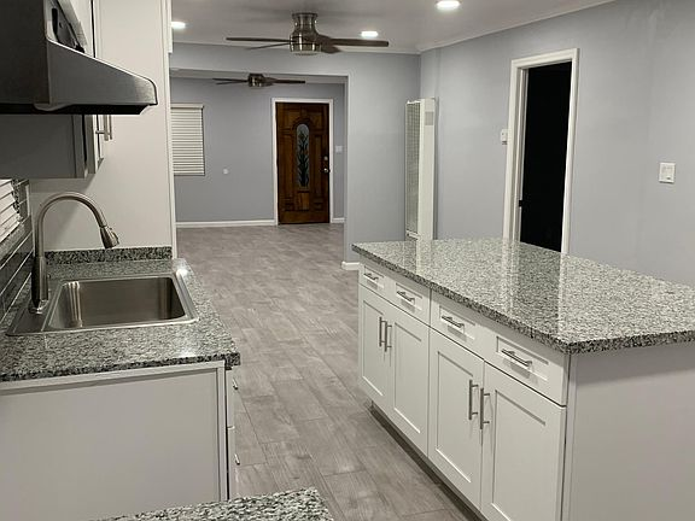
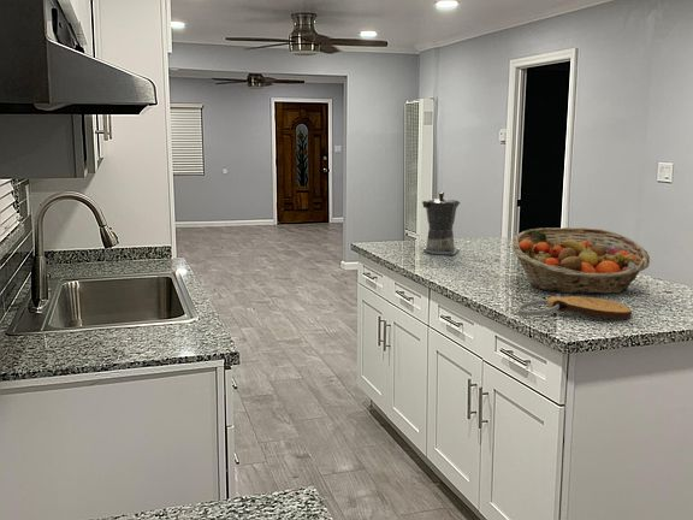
+ fruit basket [511,226,651,295]
+ key chain [517,295,633,320]
+ coffee maker [421,191,461,256]
